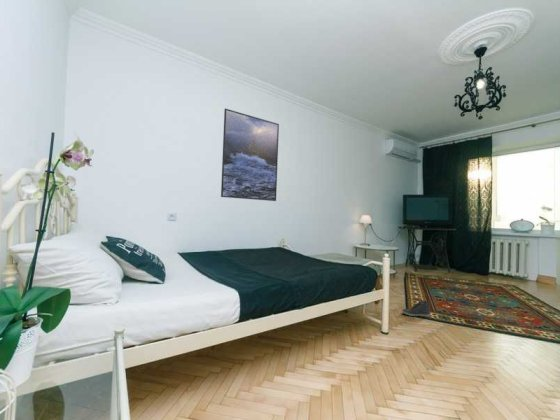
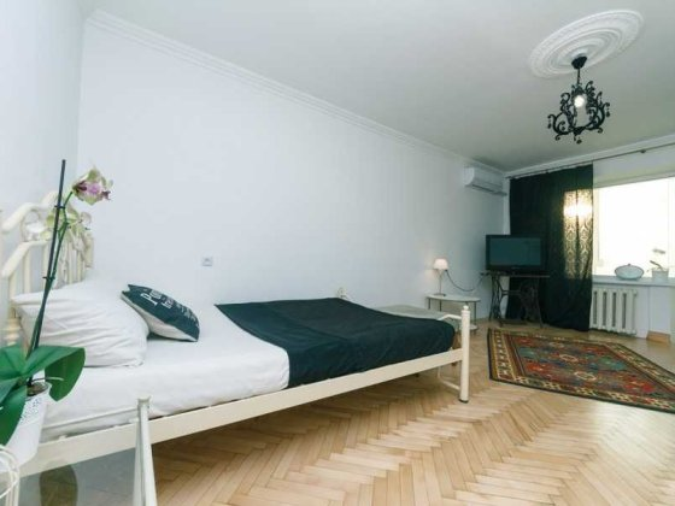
- sneaker [401,299,431,318]
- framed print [220,107,280,202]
